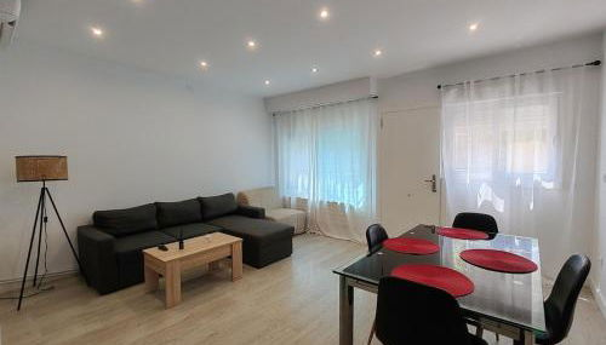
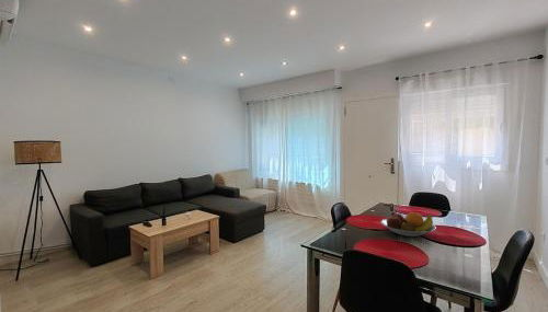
+ fruit bowl [379,211,437,238]
